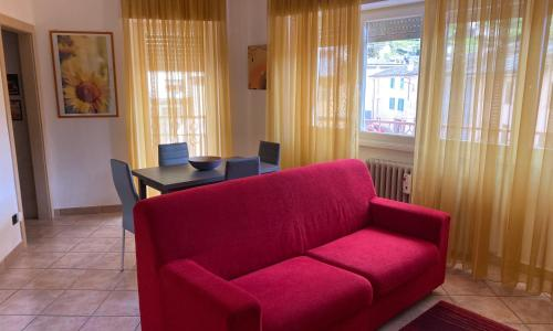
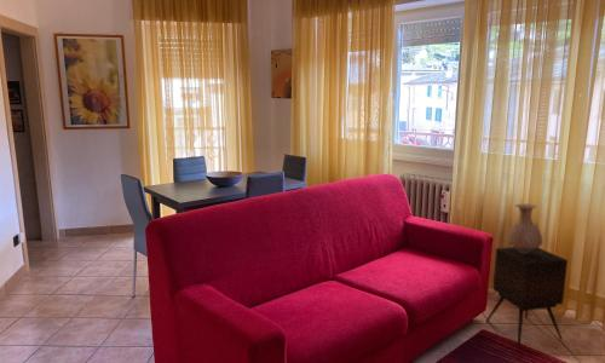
+ side table [485,246,569,347]
+ vase [506,202,543,254]
